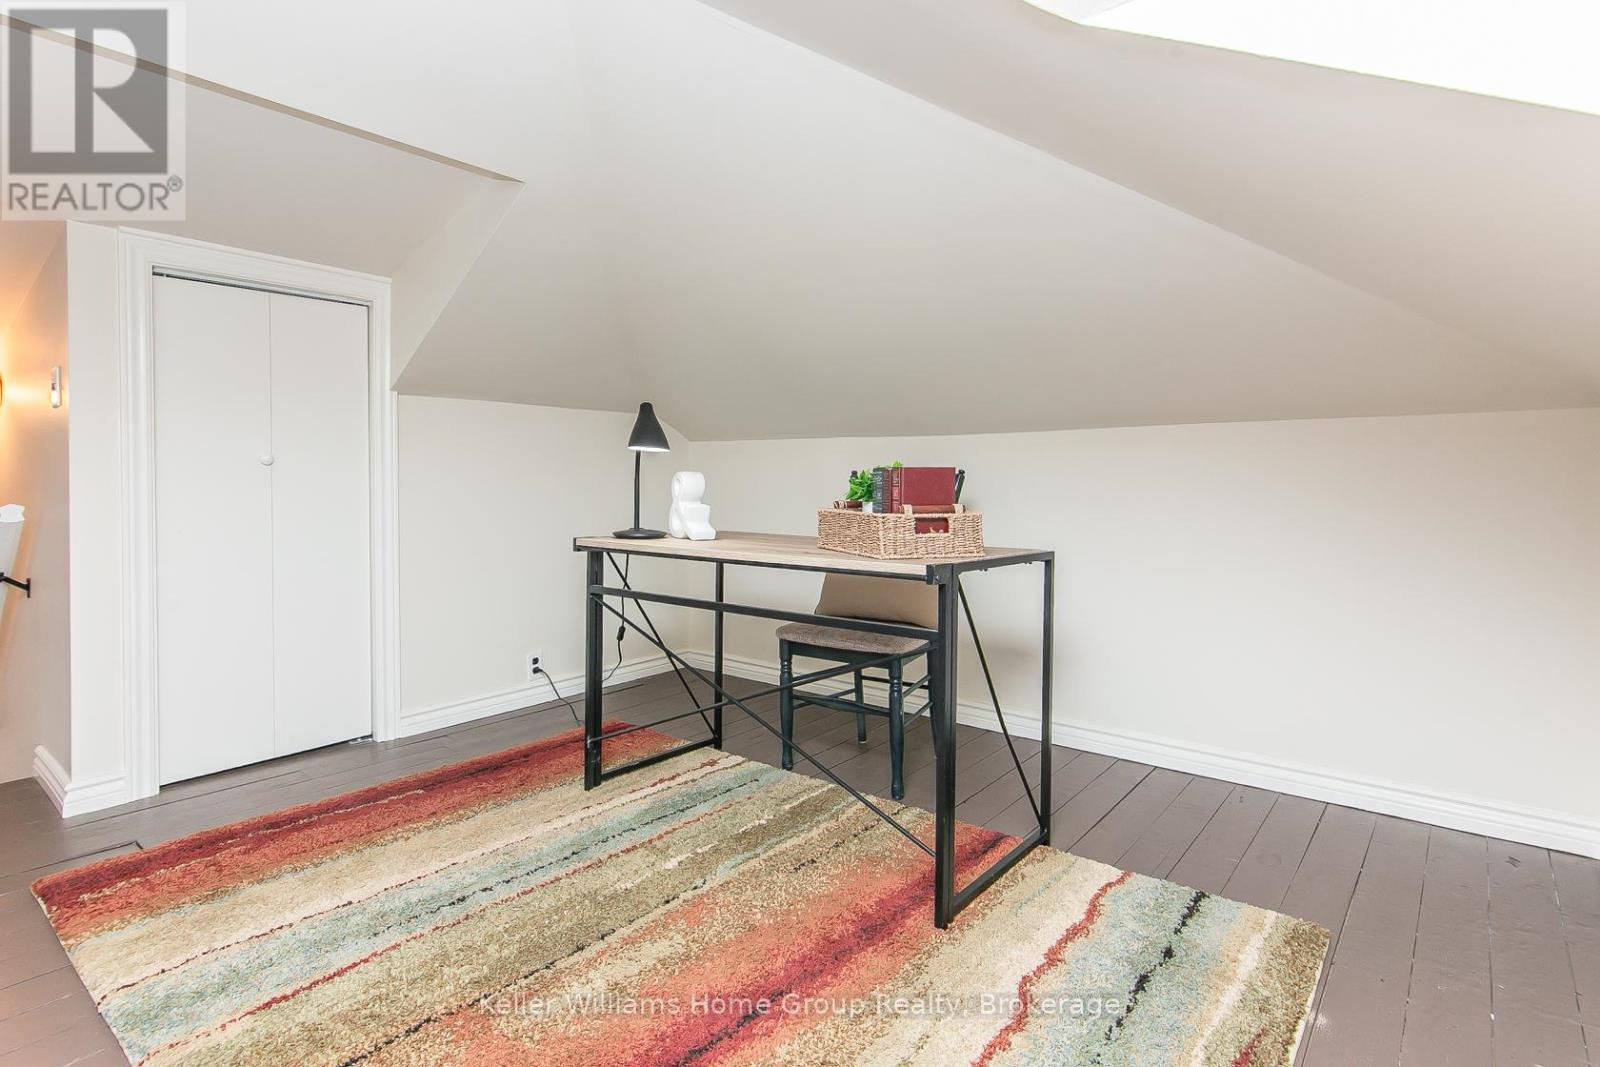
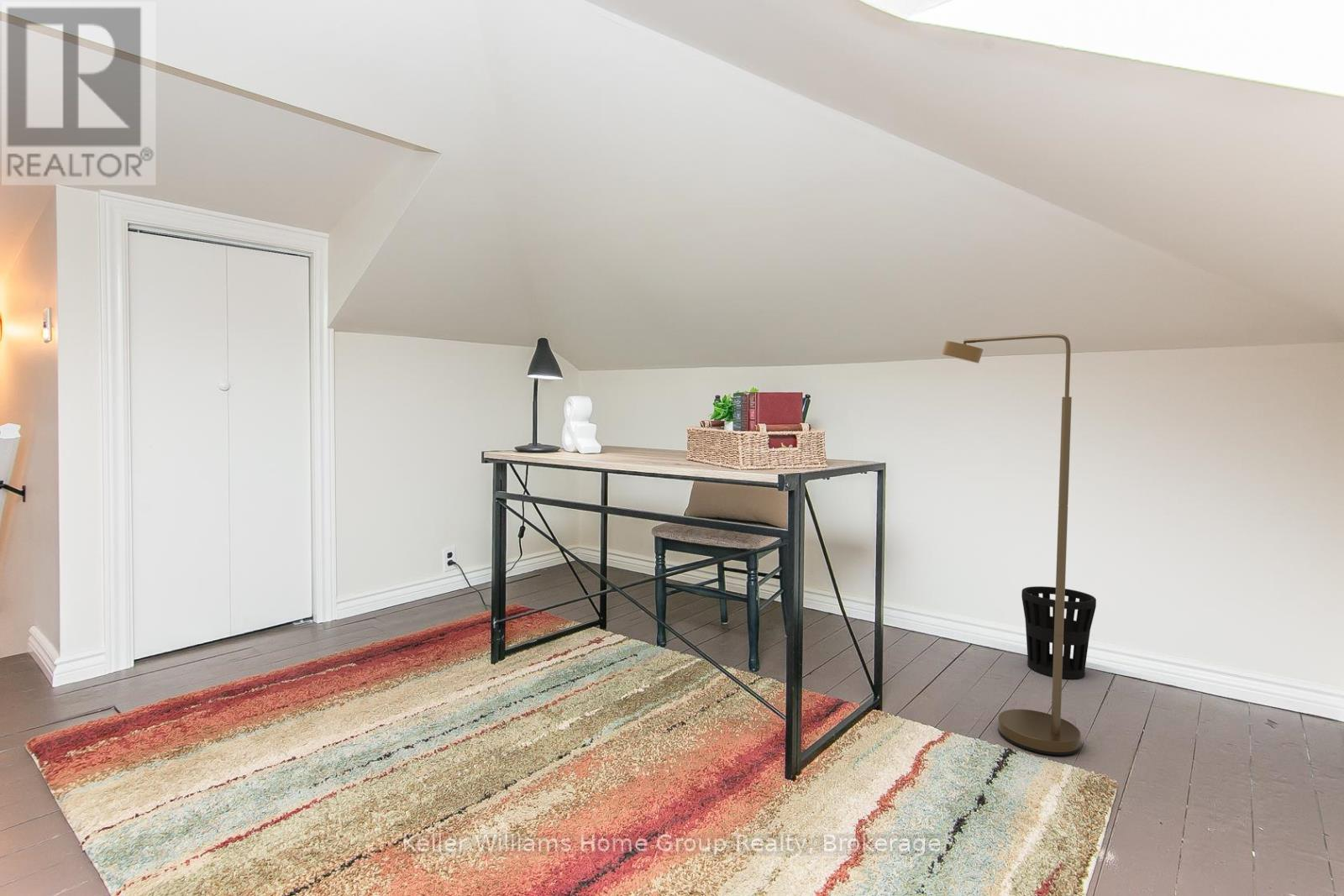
+ wastebasket [1021,585,1097,679]
+ lamp [941,333,1082,756]
